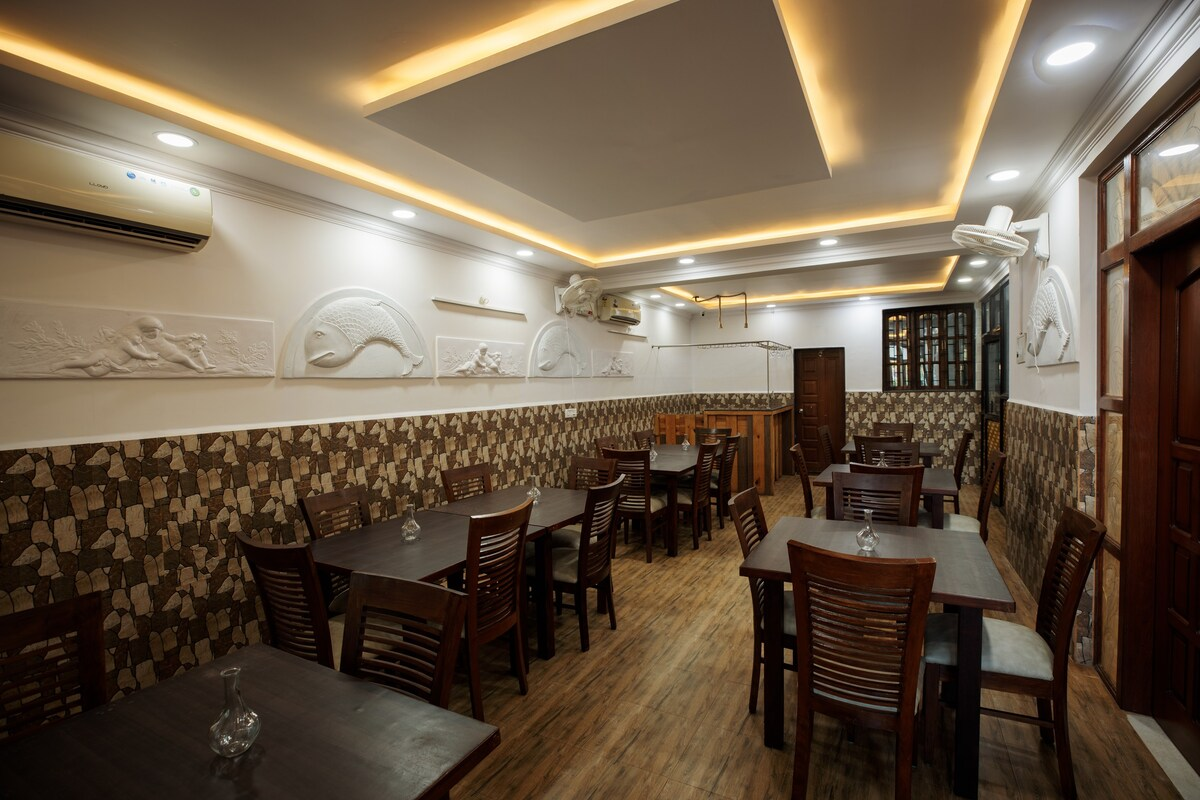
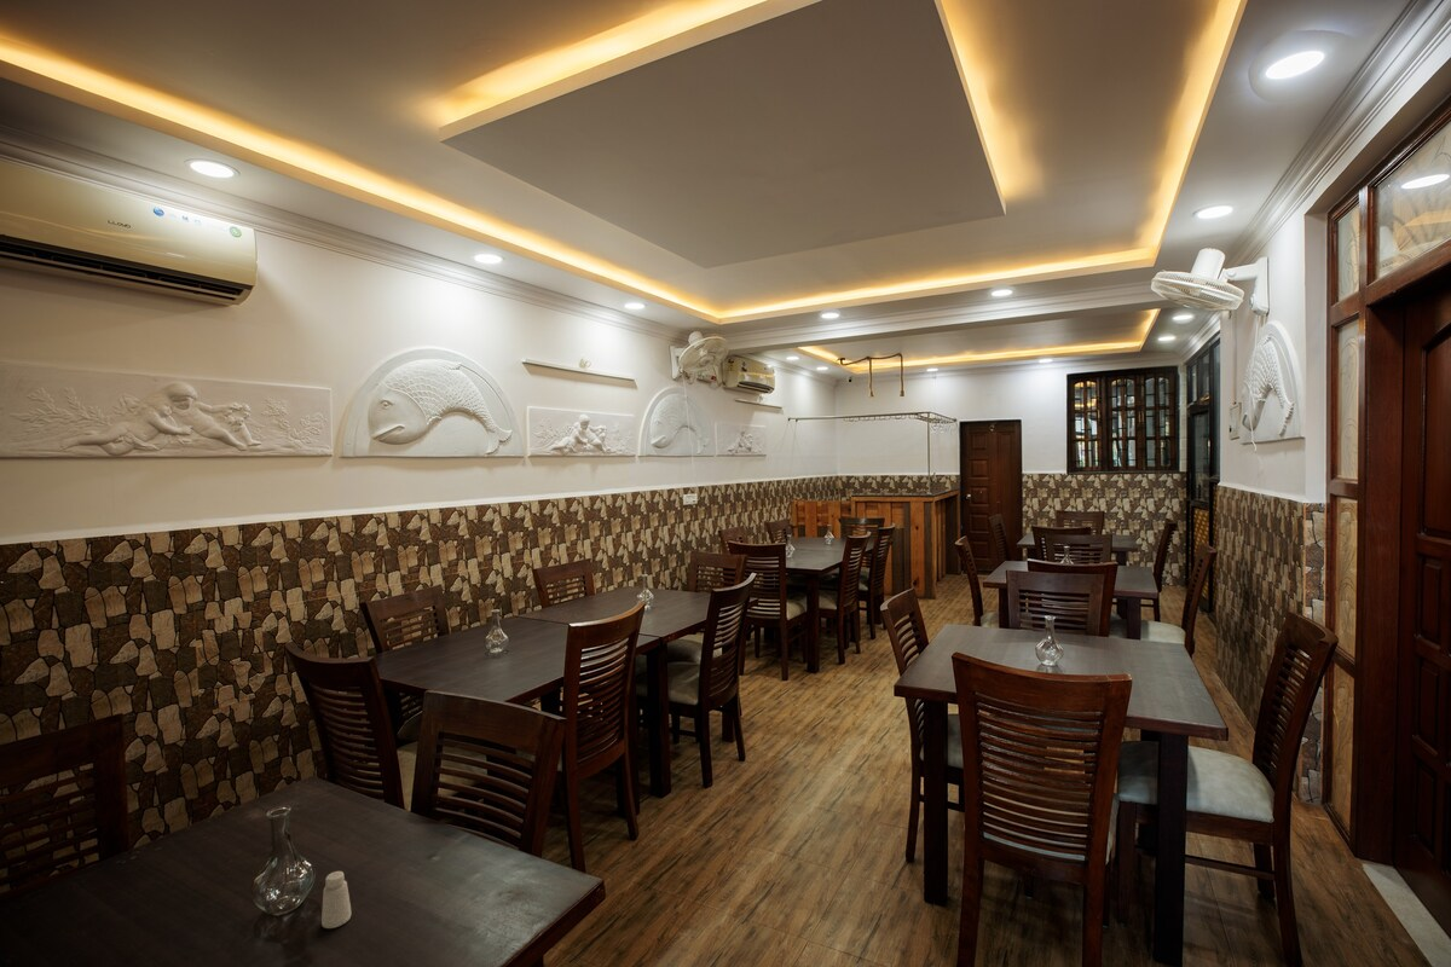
+ saltshaker [320,870,352,930]
